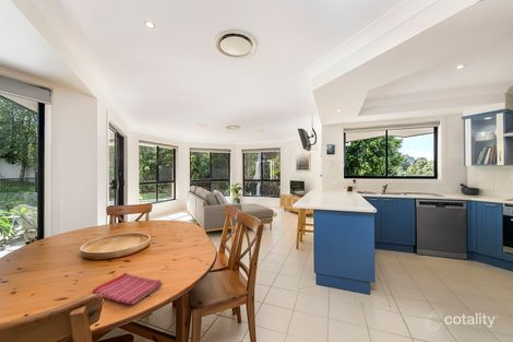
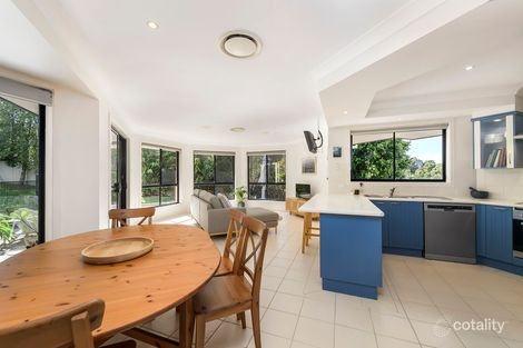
- dish towel [91,272,164,306]
